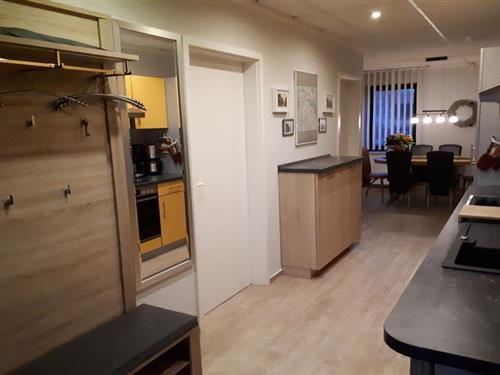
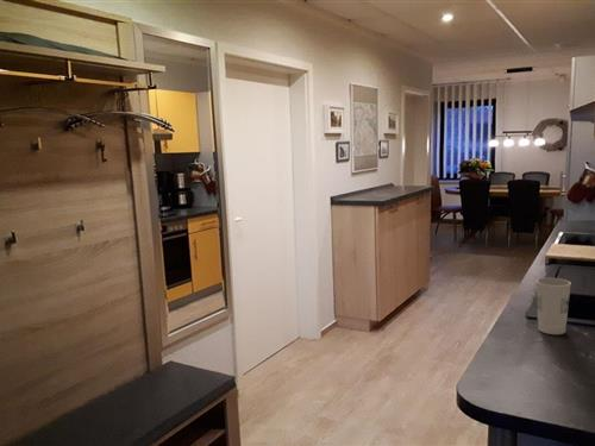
+ cup [536,277,572,335]
